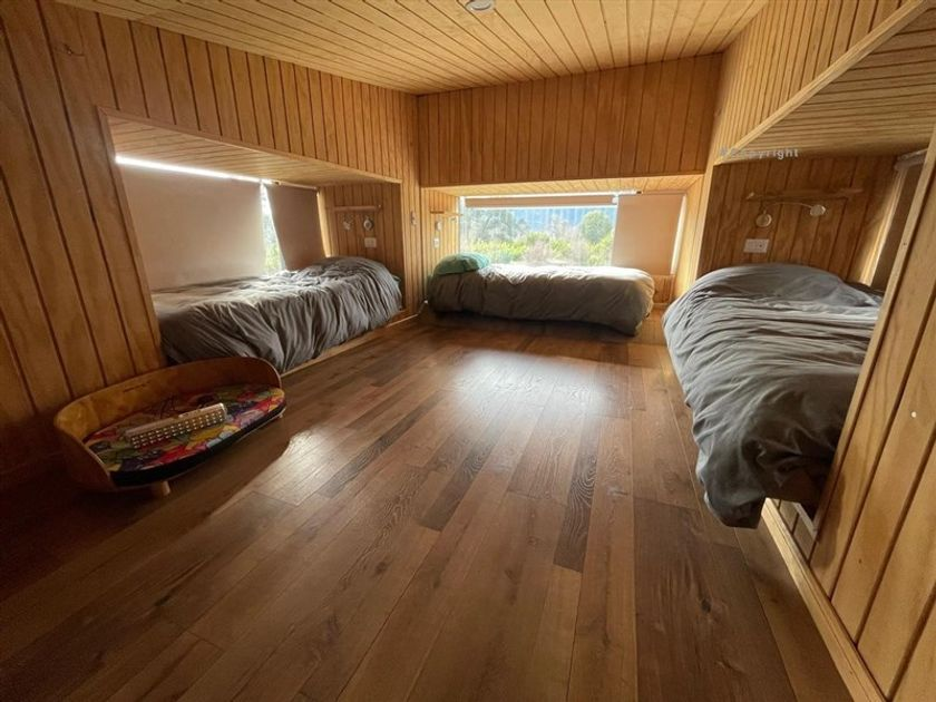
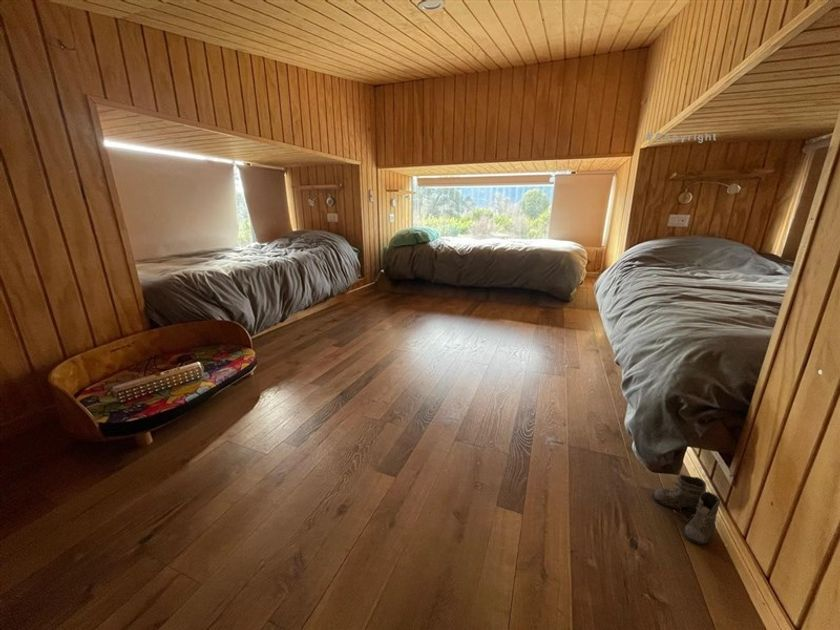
+ boots [652,473,724,545]
